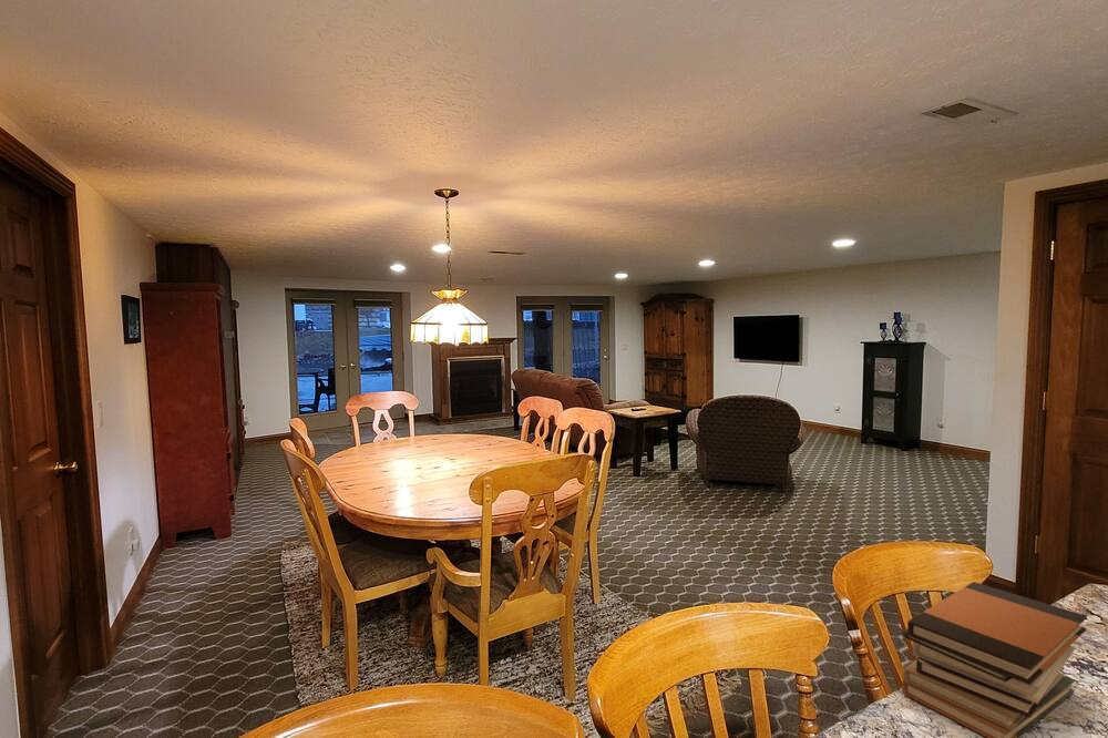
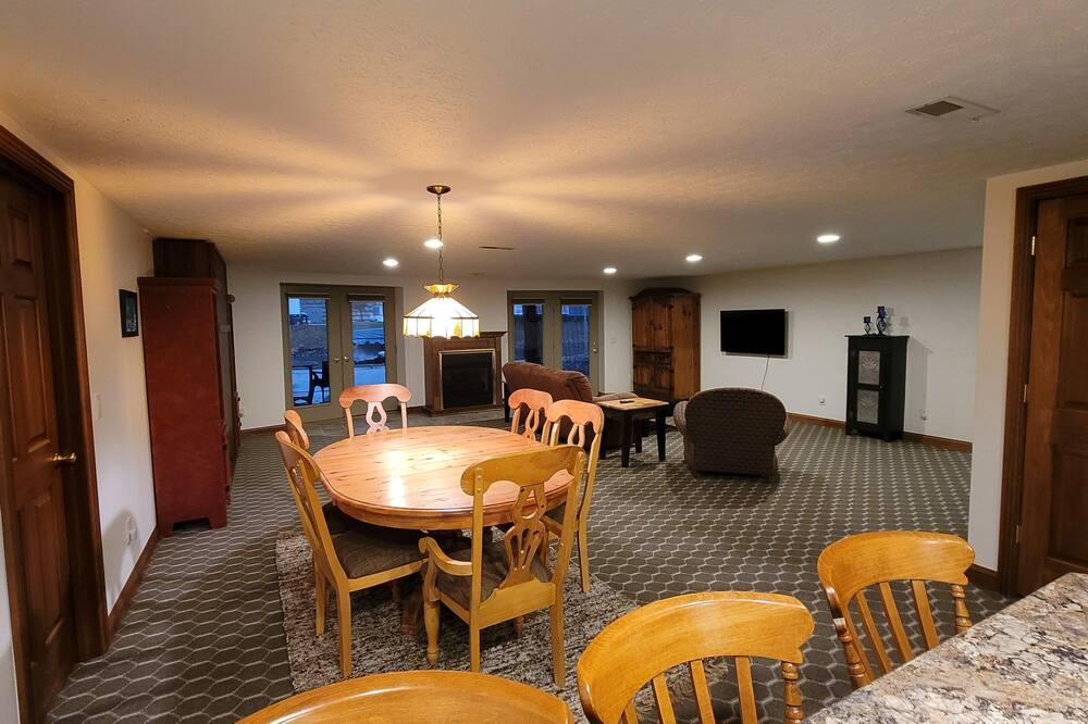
- book stack [901,581,1088,738]
